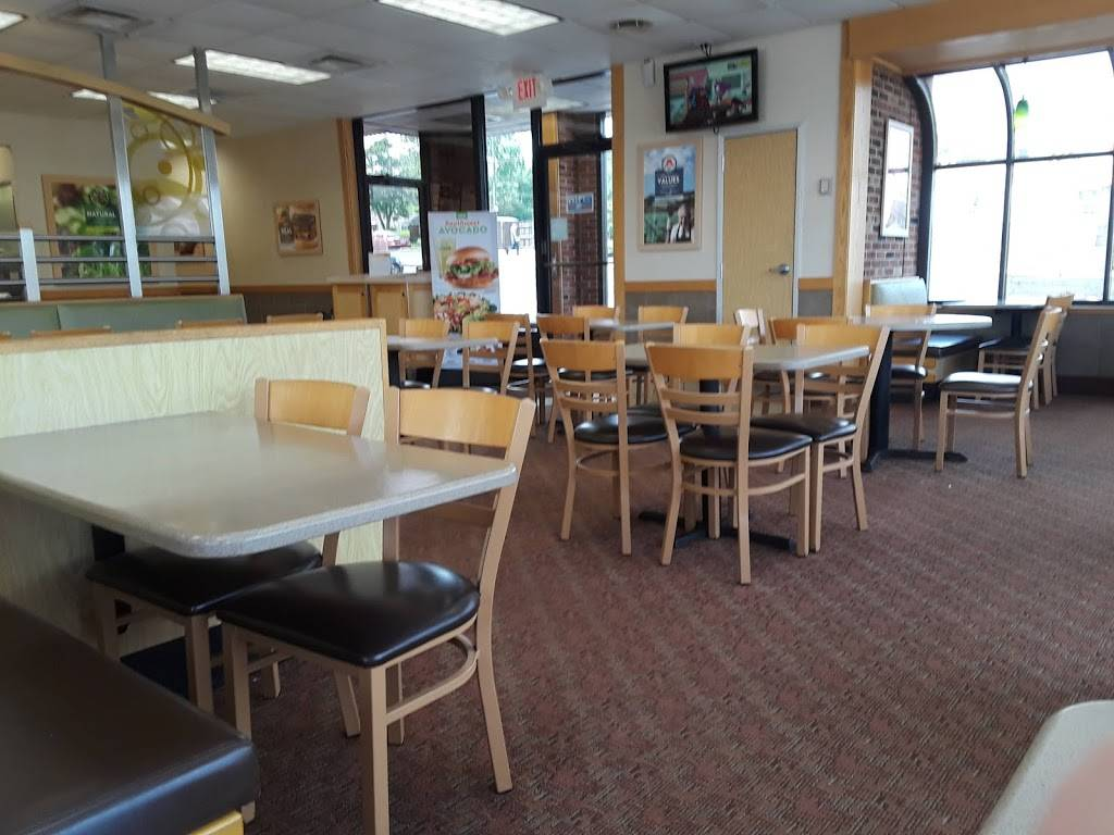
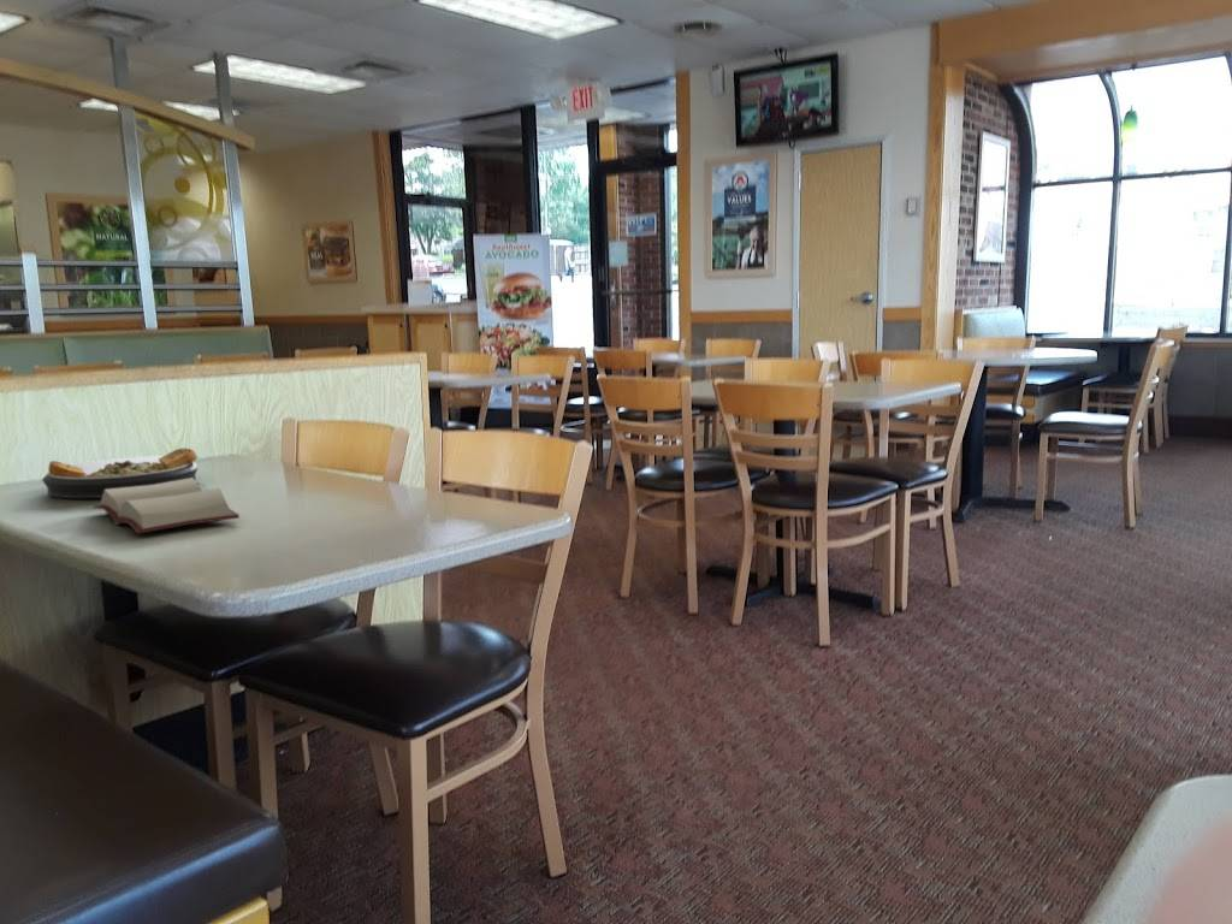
+ plate [41,448,200,499]
+ hardback book [93,478,241,534]
